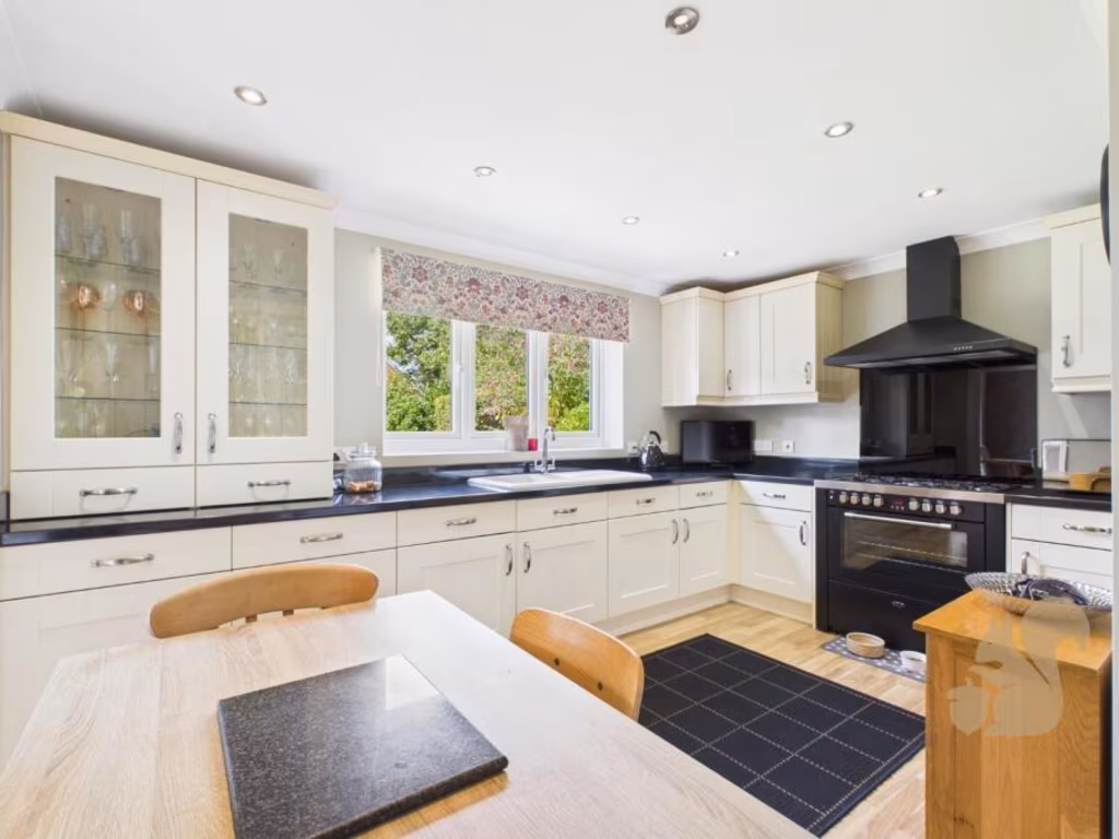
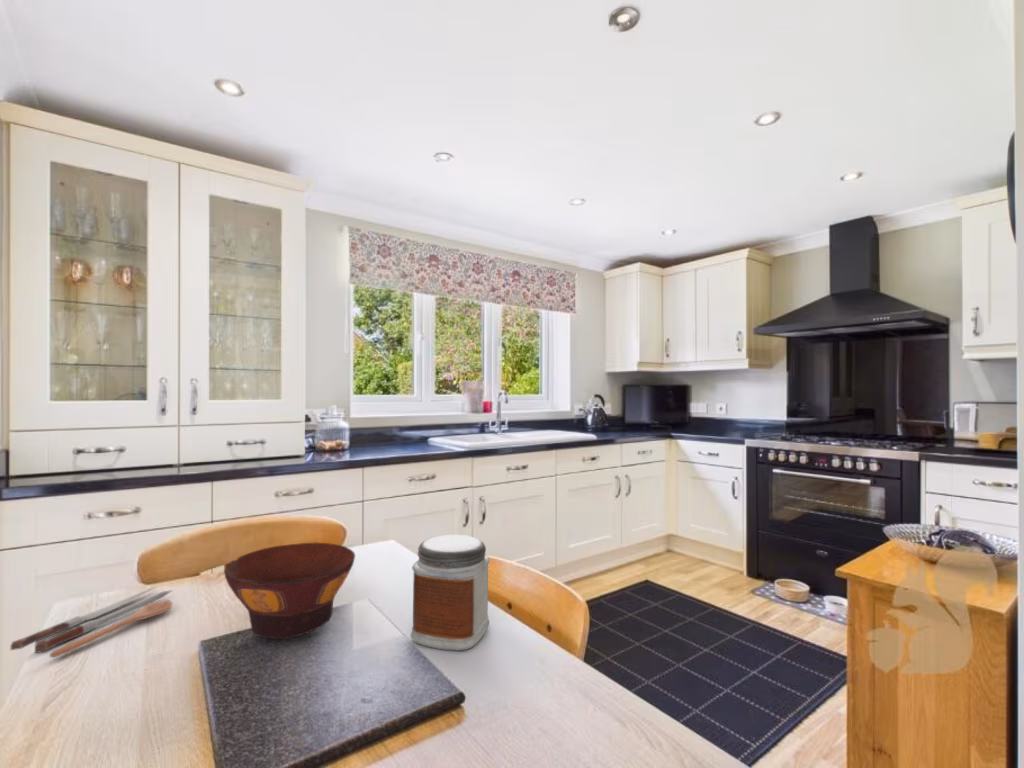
+ jar [410,534,490,651]
+ bowl [223,541,356,640]
+ spoon [10,586,174,659]
